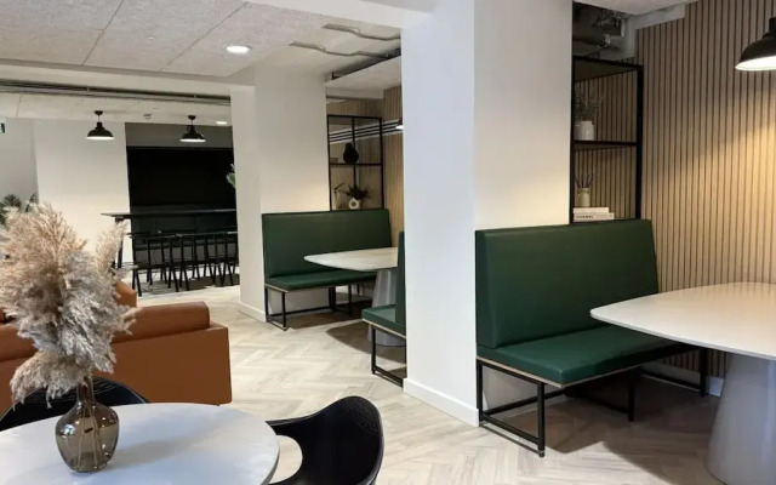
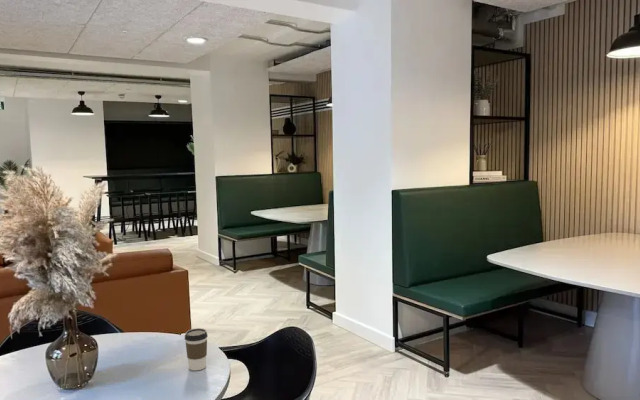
+ coffee cup [184,327,209,372]
